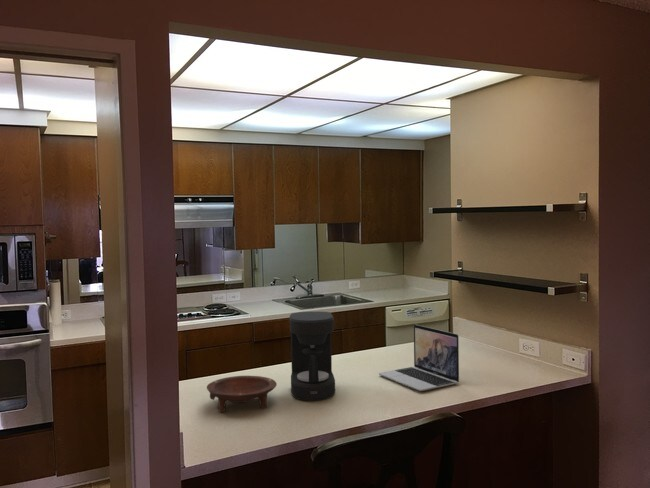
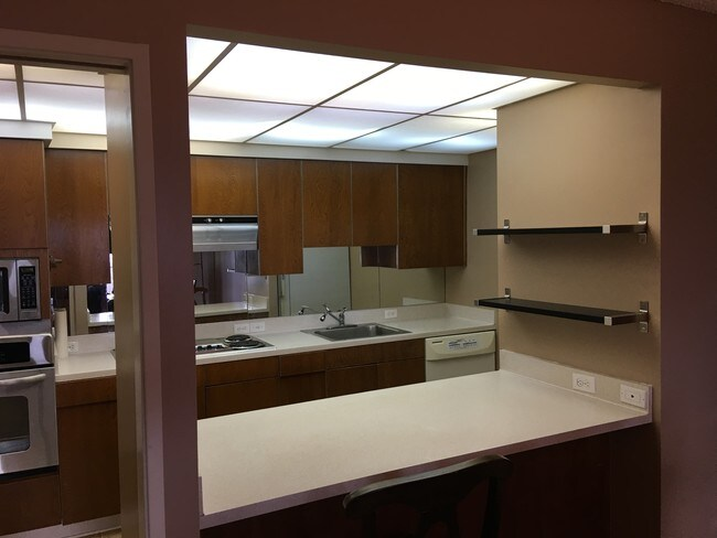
- bowl [206,375,278,413]
- coffee maker [289,310,336,401]
- laptop [378,324,460,392]
